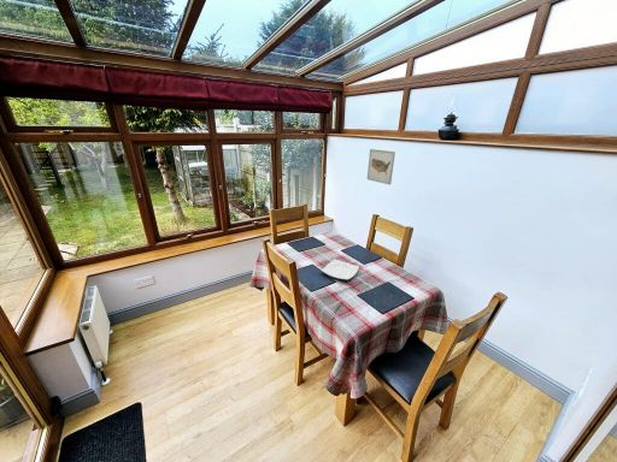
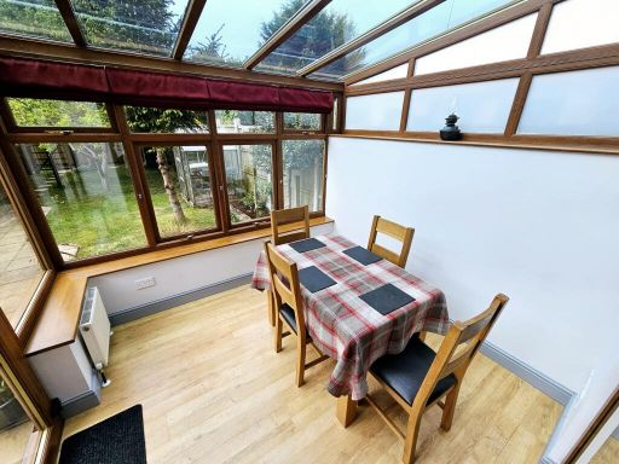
- plate [321,257,360,282]
- wall art [366,148,396,185]
